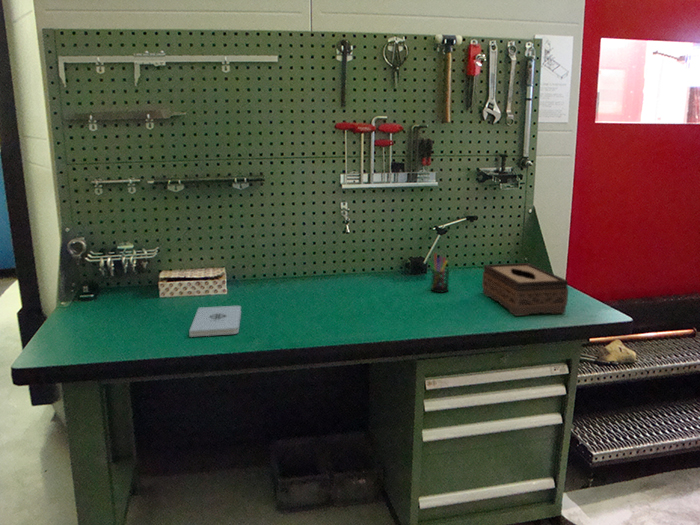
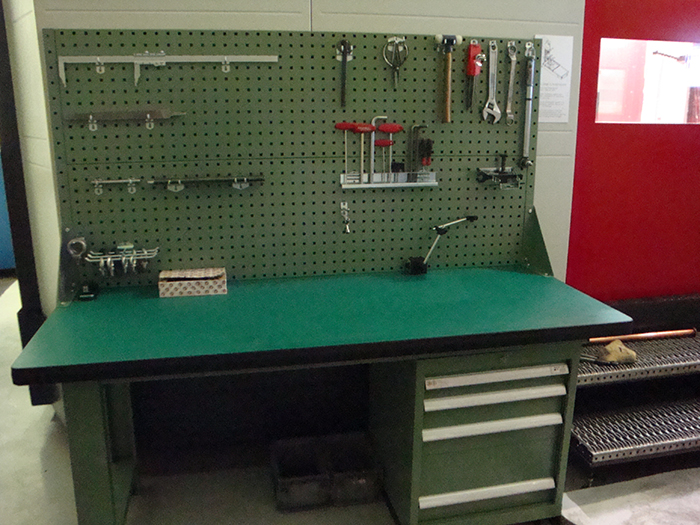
- notepad [188,305,242,338]
- pen holder [428,252,450,293]
- tissue box [481,262,569,317]
